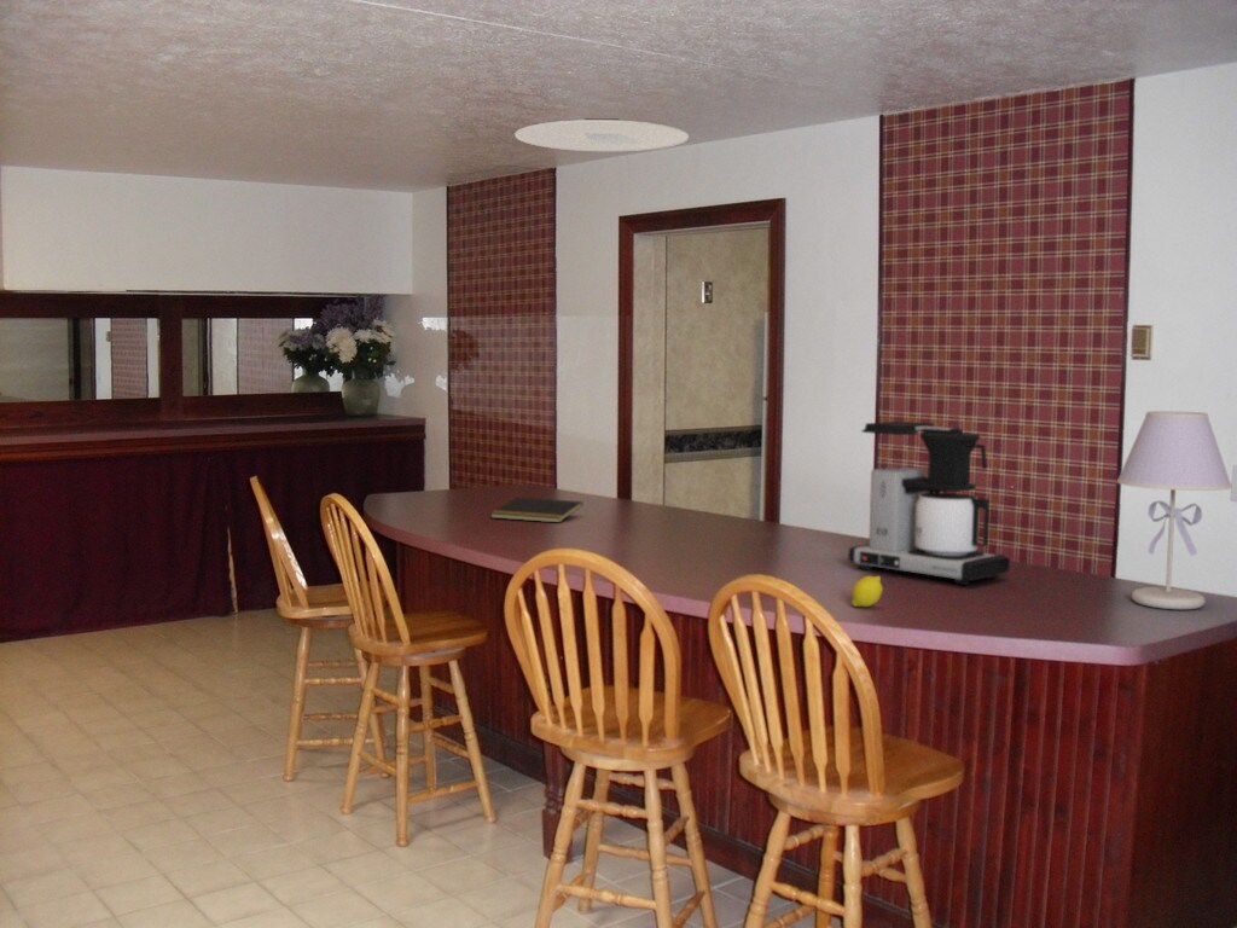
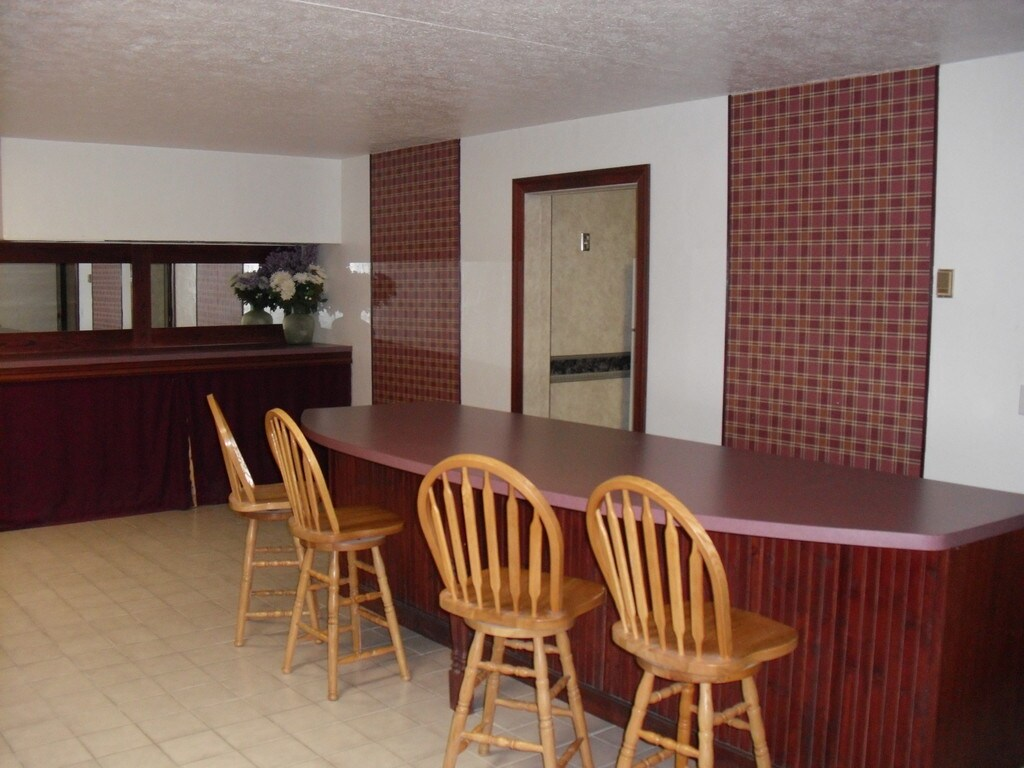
- table lamp [1115,410,1233,610]
- notepad [489,497,583,524]
- fruit [850,575,884,608]
- ceiling light [513,117,690,152]
- coffee maker [847,420,1011,586]
